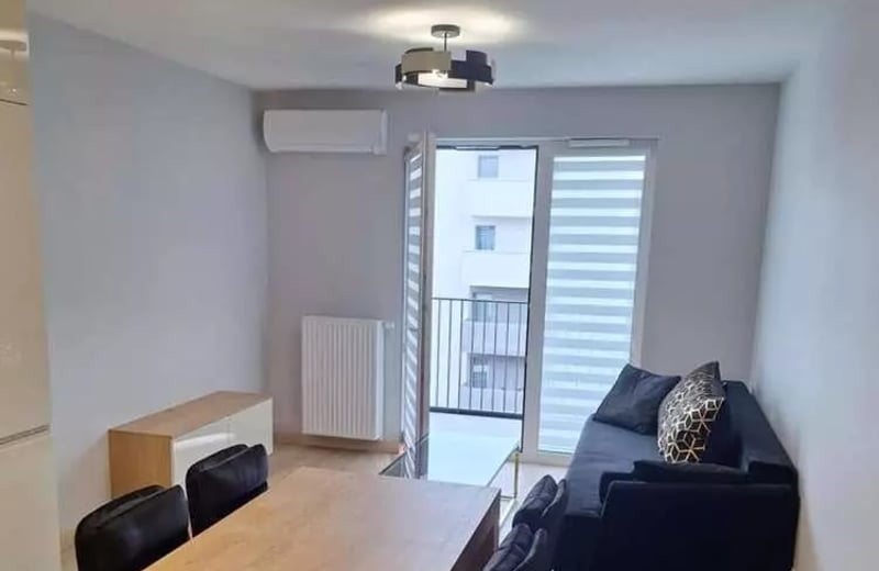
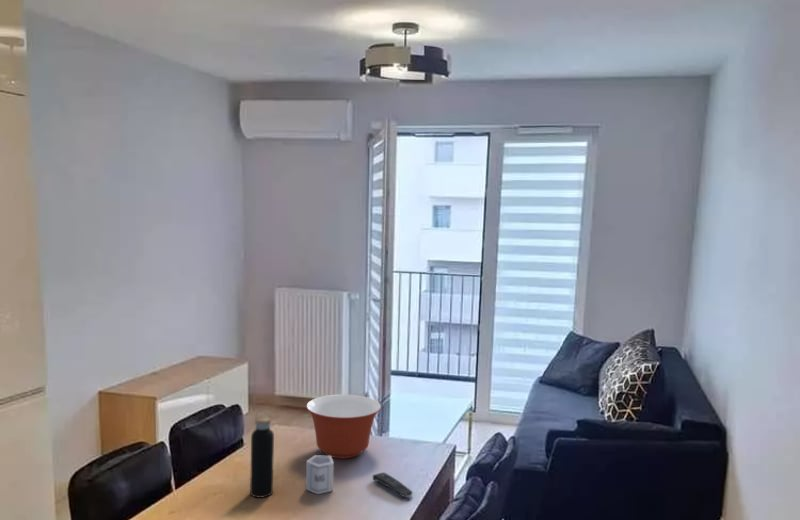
+ remote control [372,471,414,499]
+ mixing bowl [305,394,382,459]
+ water bottle [249,410,275,499]
+ cup [305,454,335,495]
